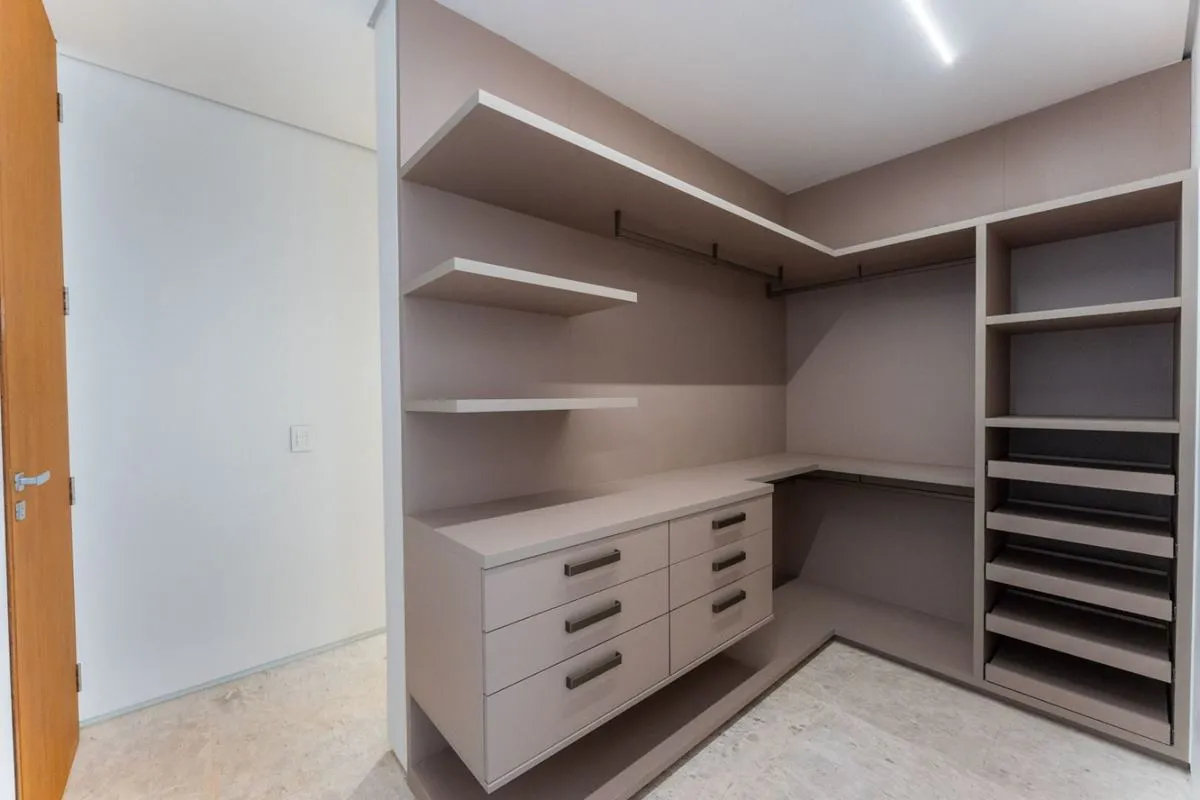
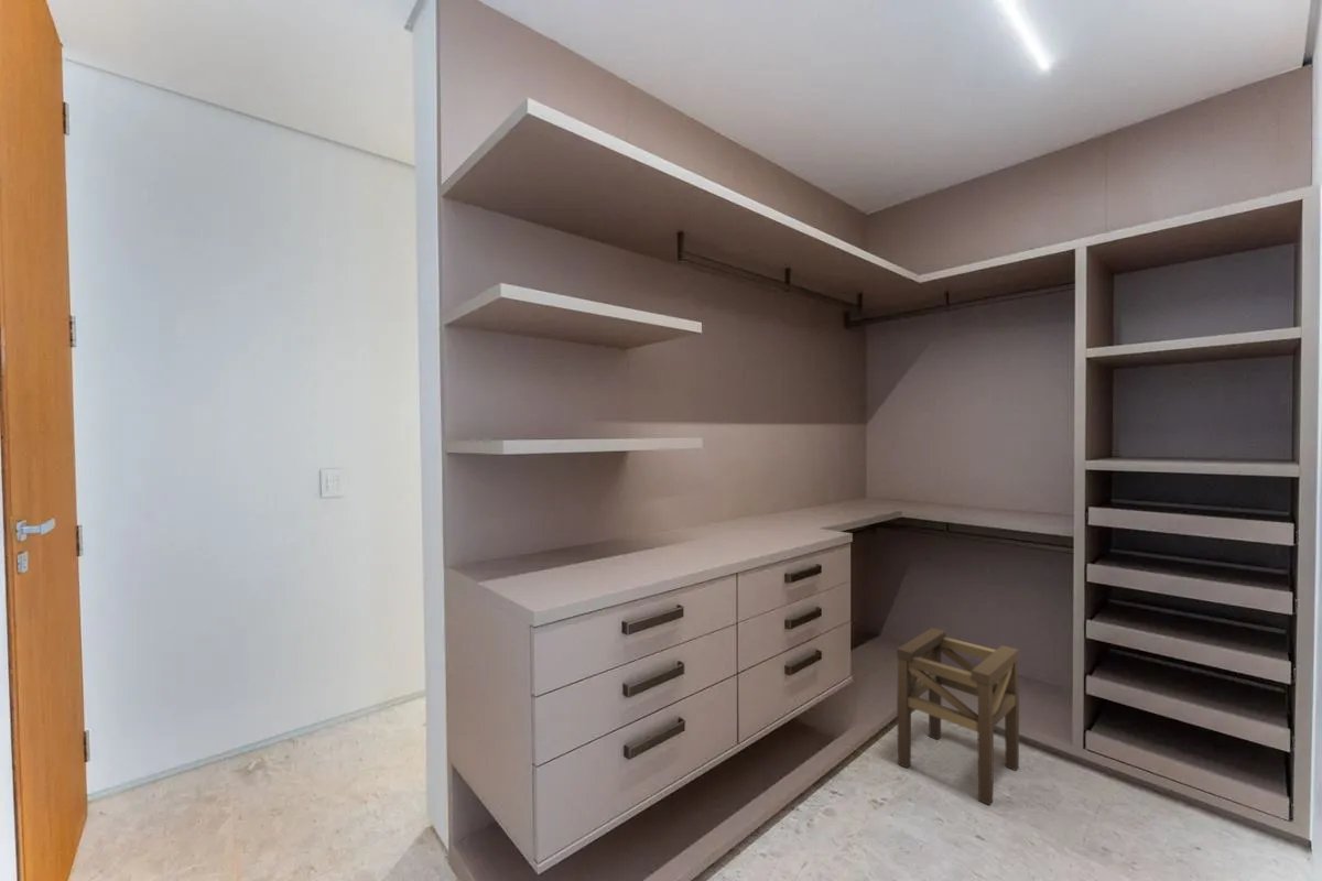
+ stool [896,627,1020,806]
